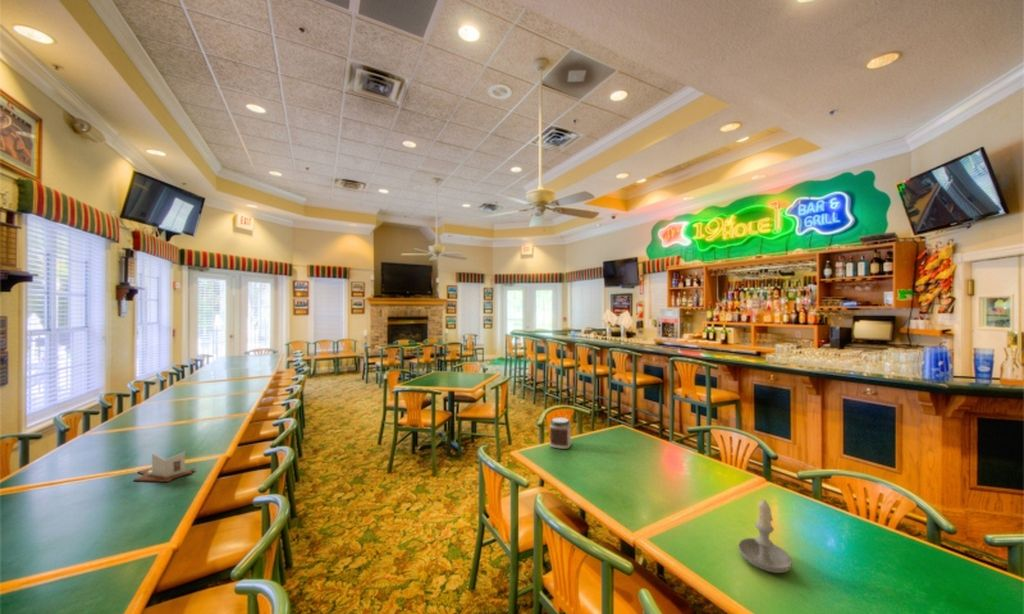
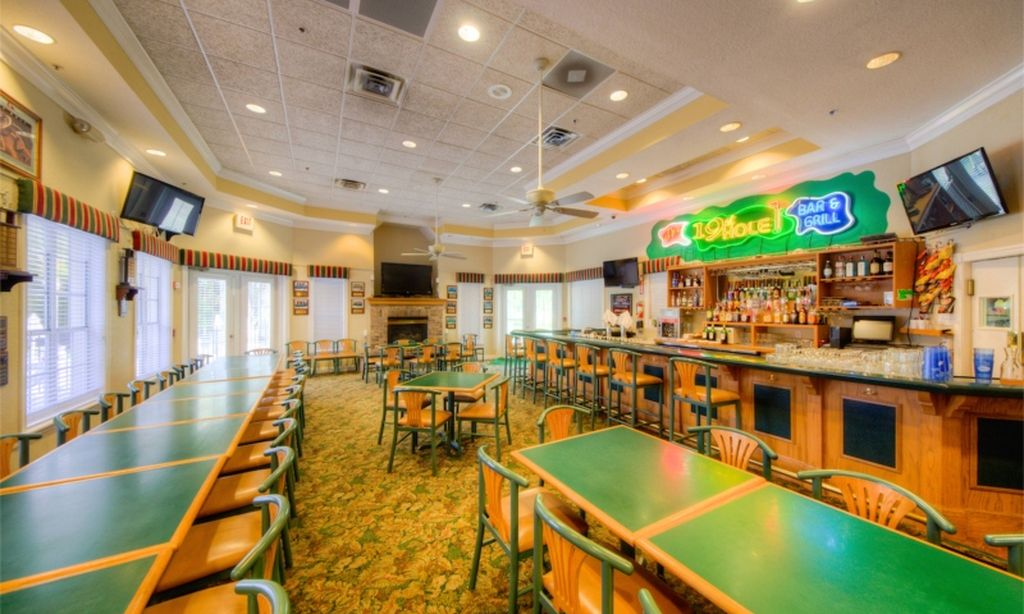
- candle [737,498,793,574]
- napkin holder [132,451,196,483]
- jar [549,417,572,450]
